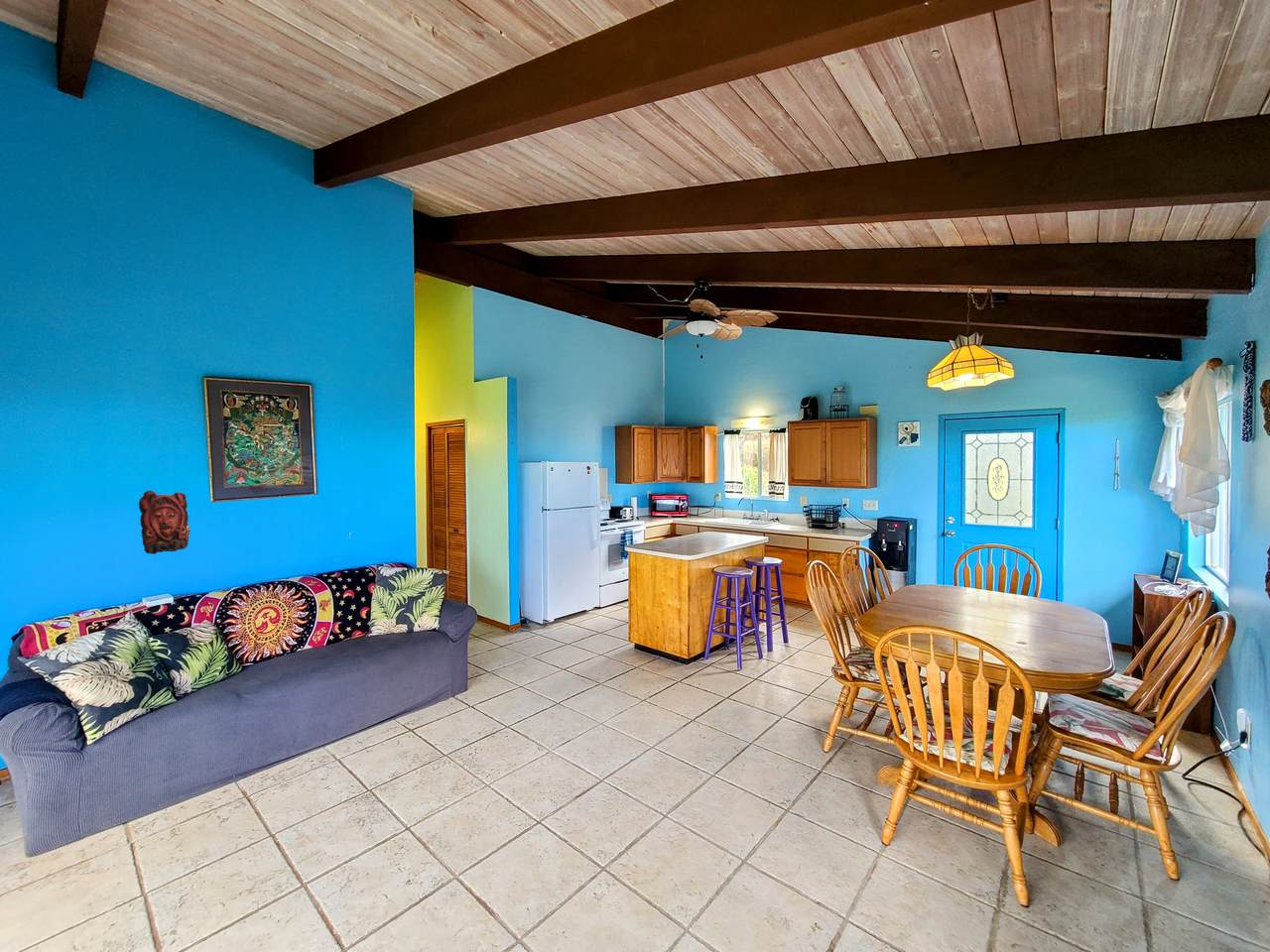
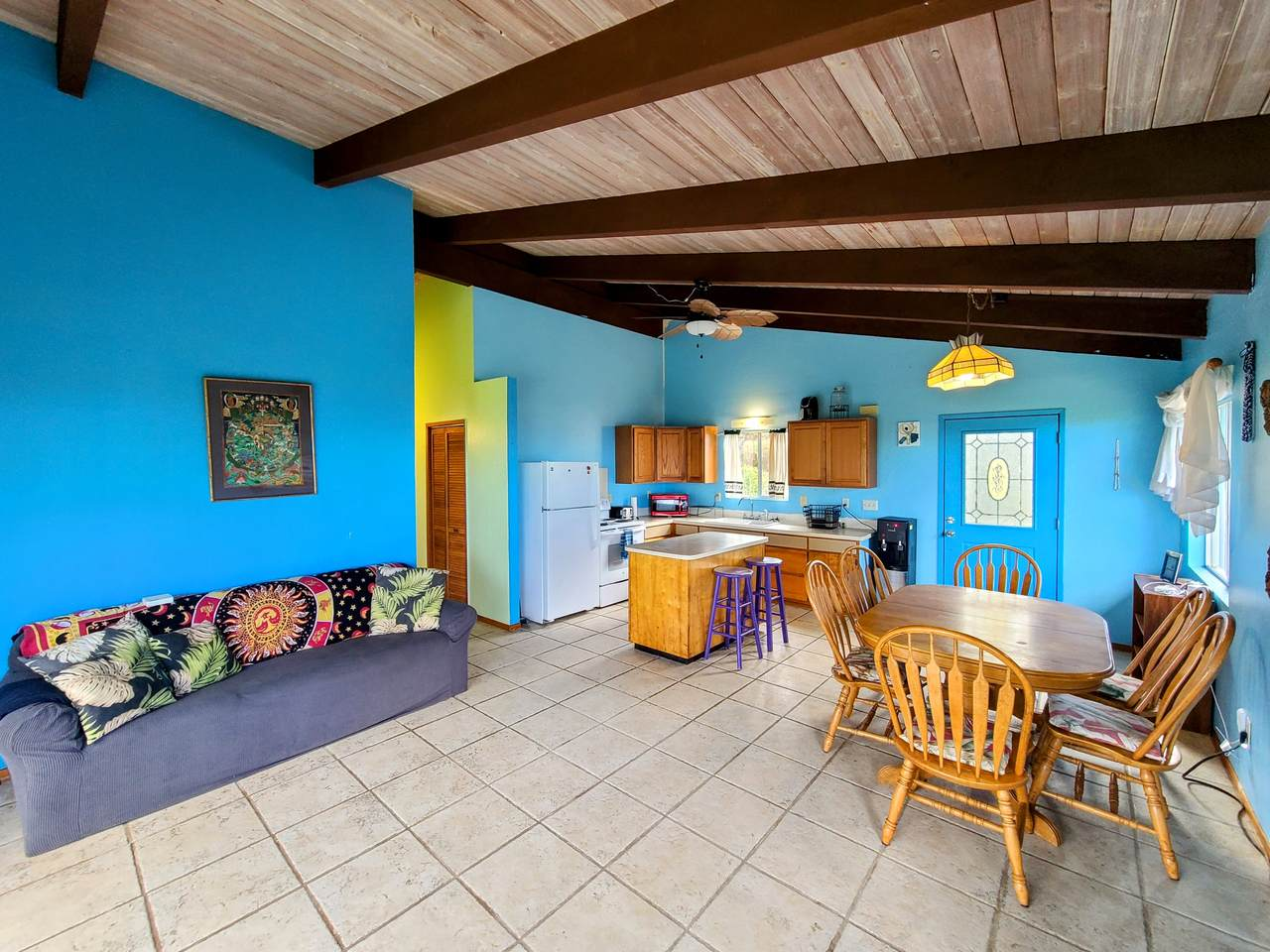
- mask [138,490,191,555]
